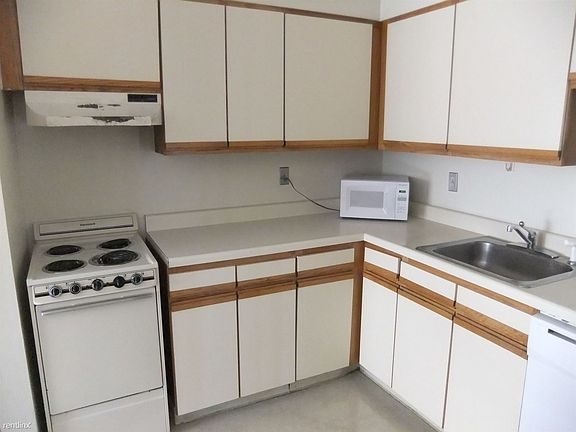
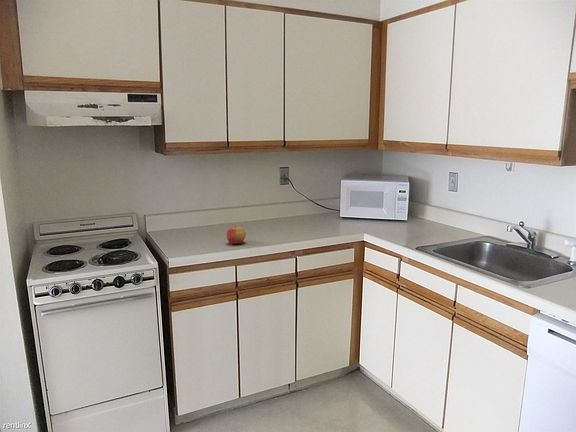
+ apple [226,224,247,245]
